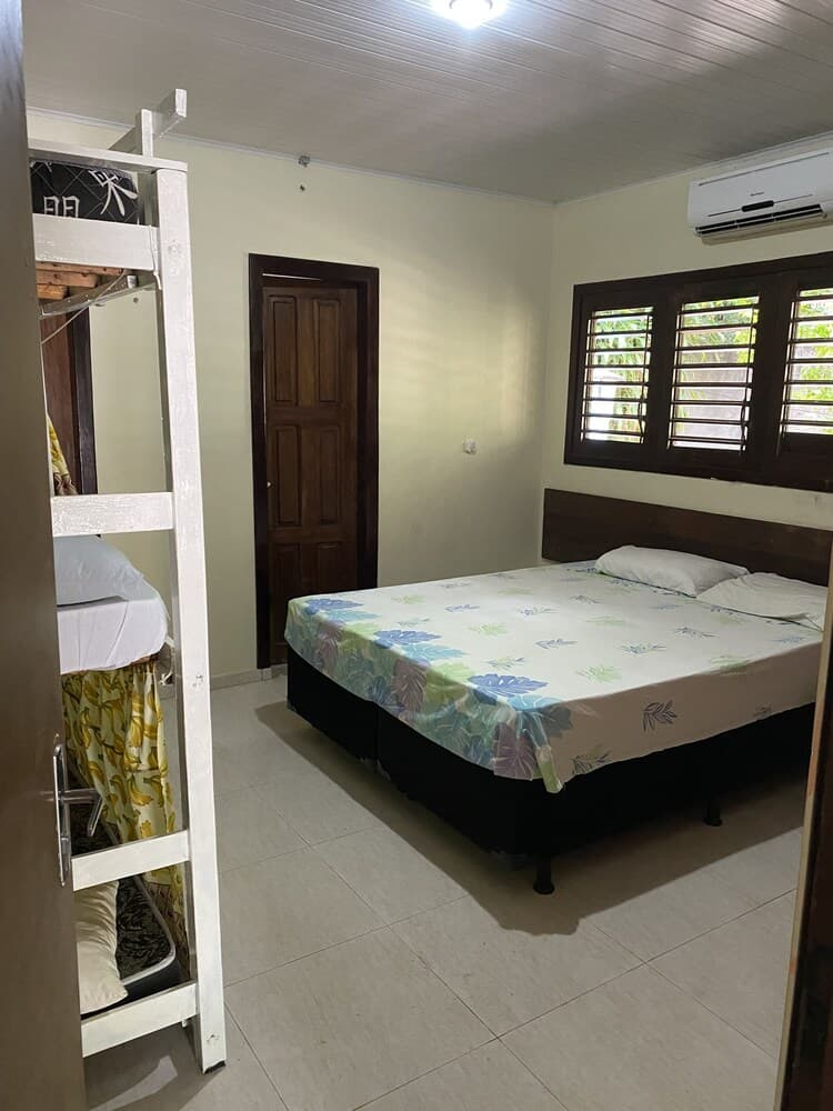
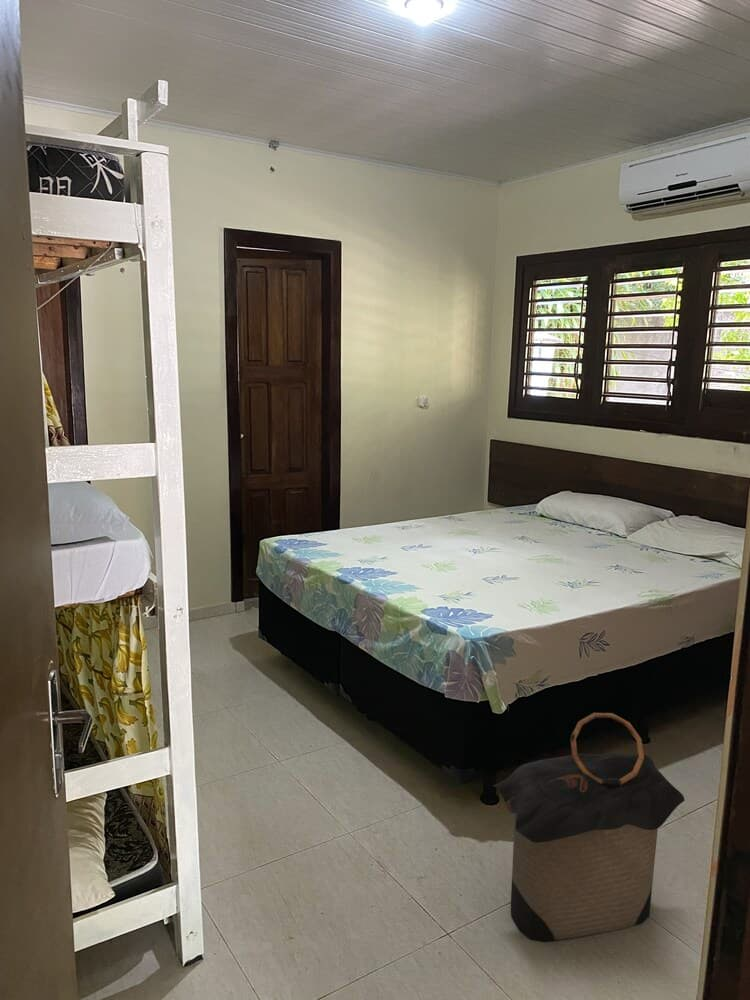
+ laundry hamper [492,712,686,943]
